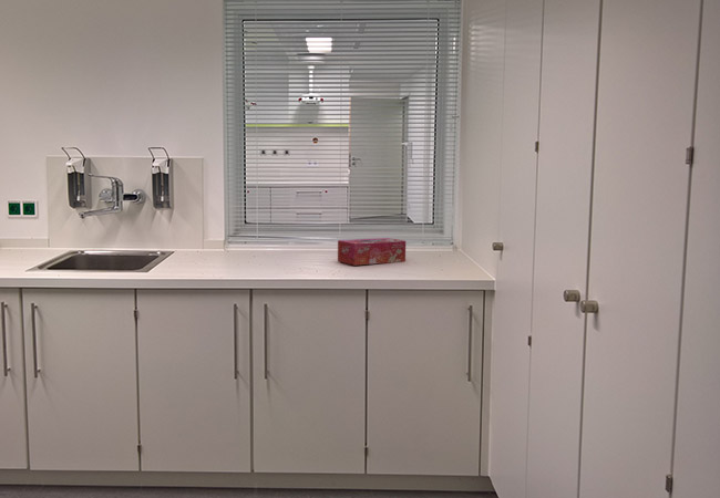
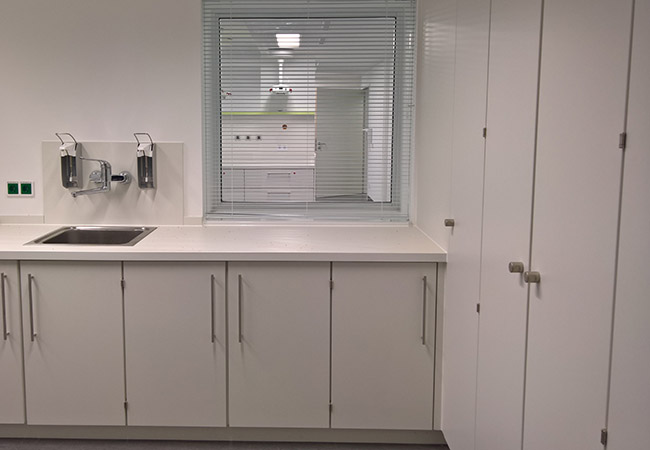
- tissue box [337,237,407,267]
